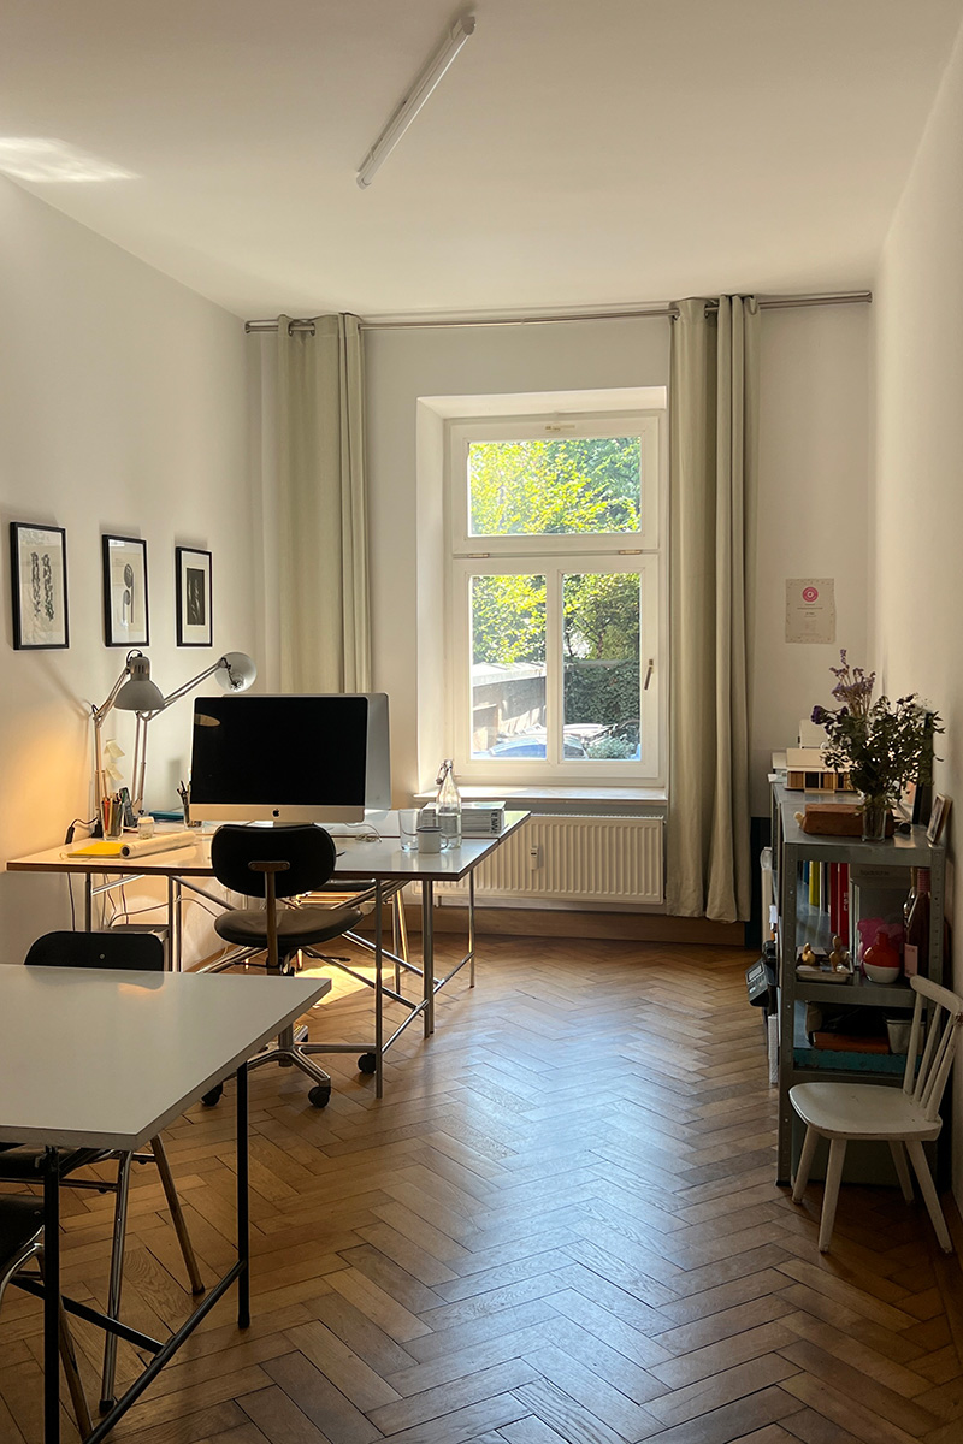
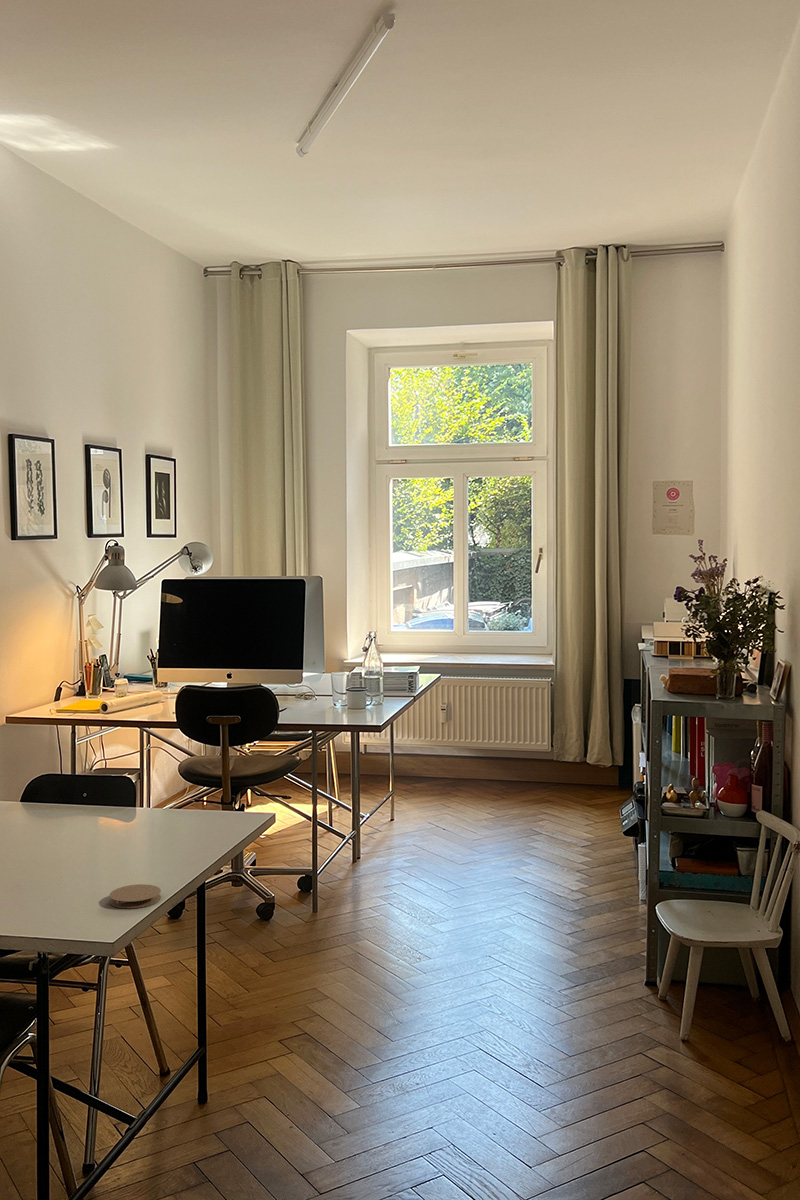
+ coaster [108,883,162,909]
